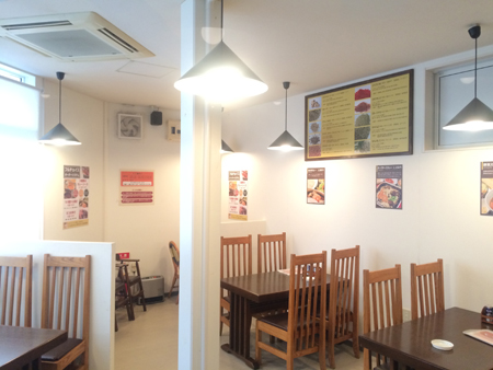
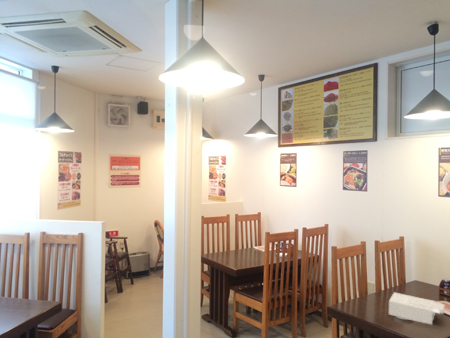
+ tissue box [388,291,445,326]
